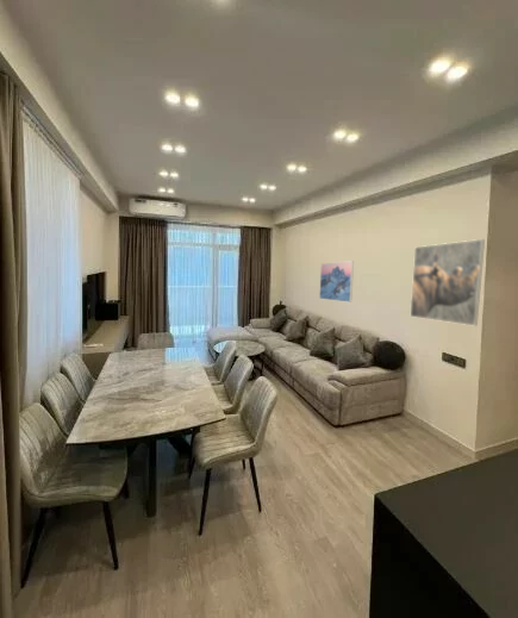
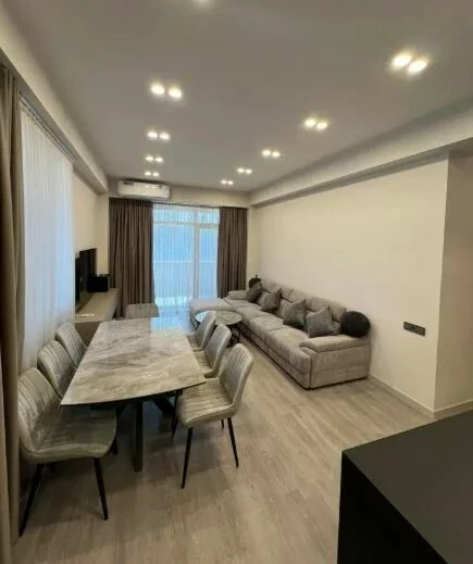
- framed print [318,260,355,304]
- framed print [410,238,486,327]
